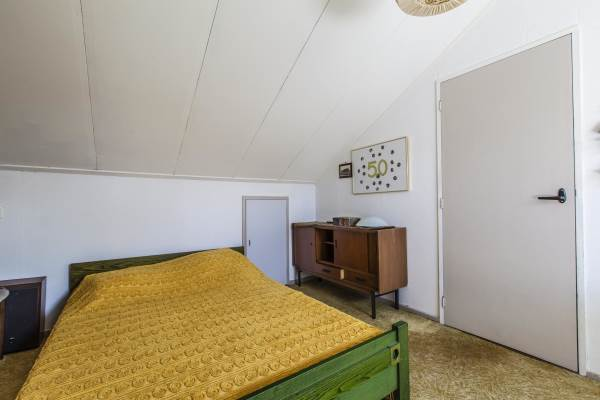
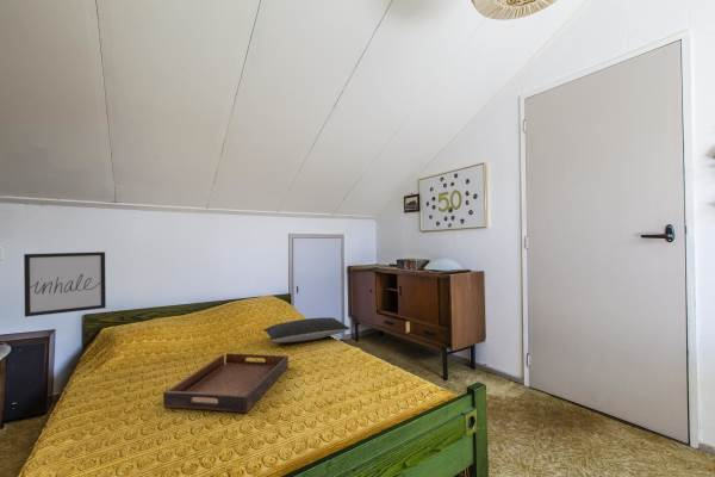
+ wall art [23,250,107,318]
+ serving tray [162,352,290,414]
+ pillow [262,316,352,343]
